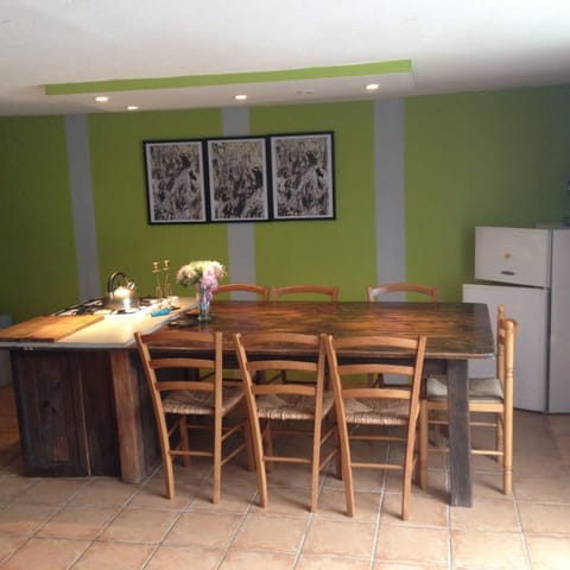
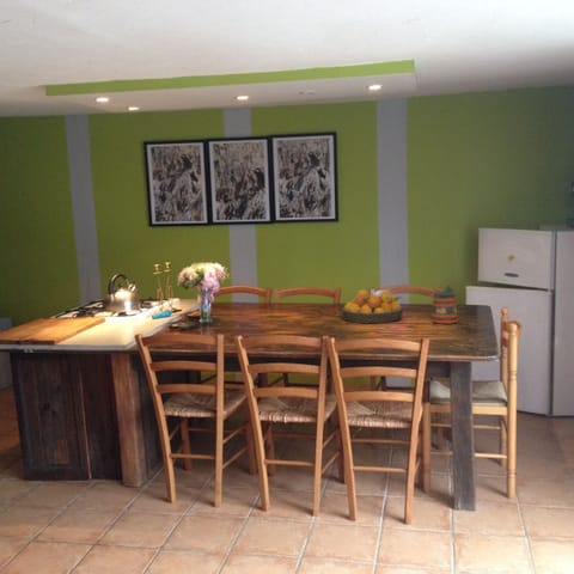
+ fruit bowl [342,289,404,324]
+ beer stein [430,283,459,325]
